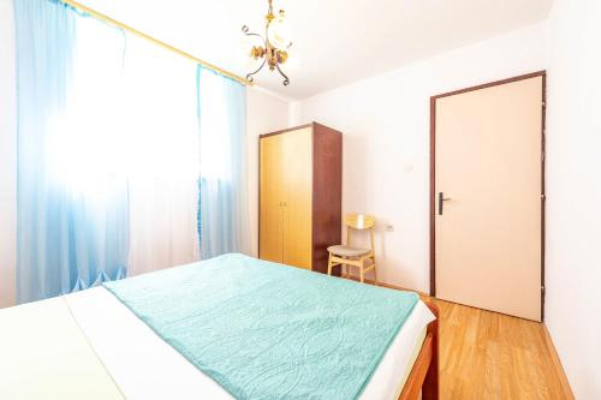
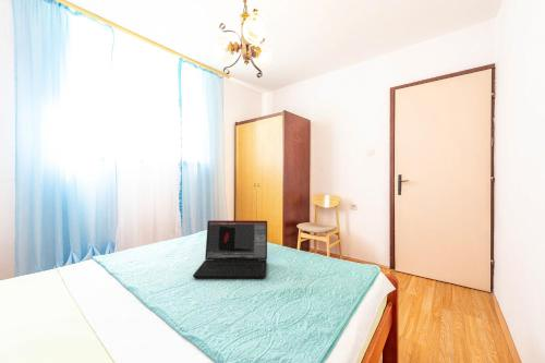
+ laptop [192,219,268,279]
